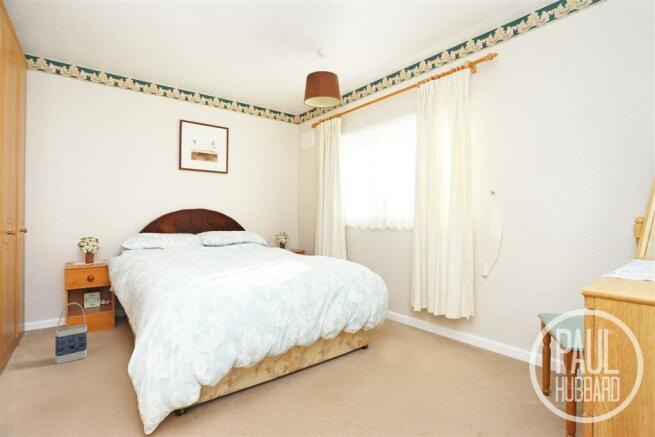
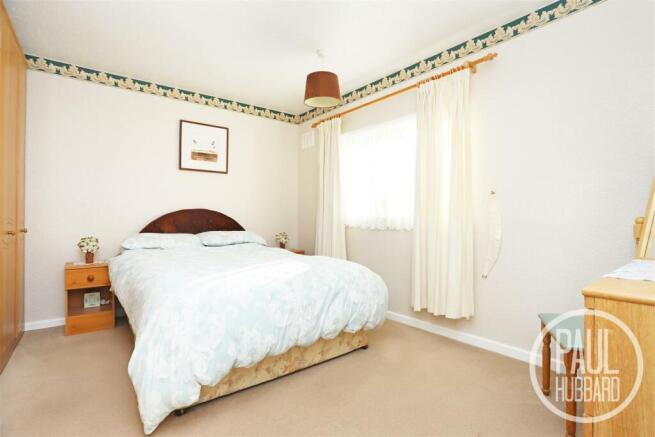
- bag [54,302,88,365]
